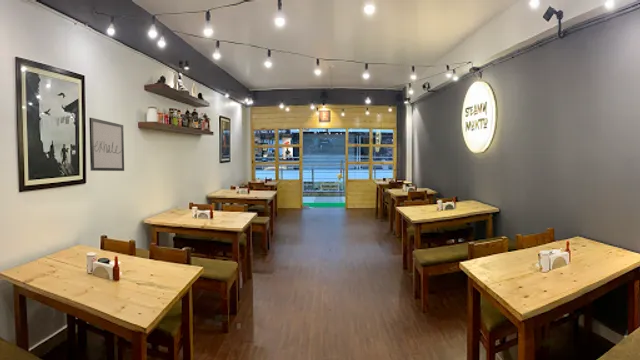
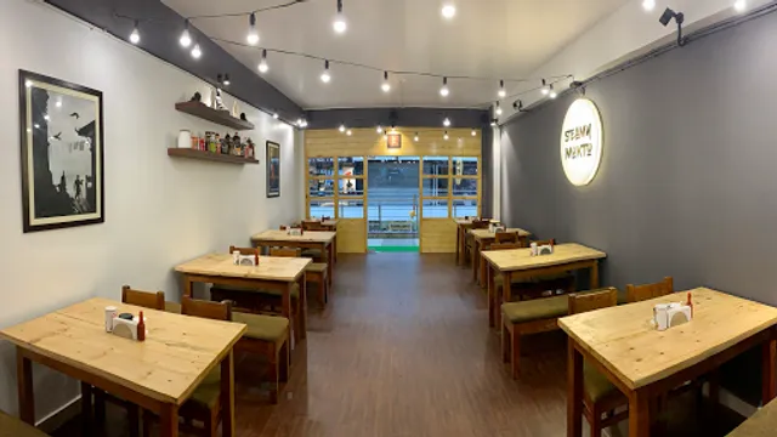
- wall art [88,117,125,172]
